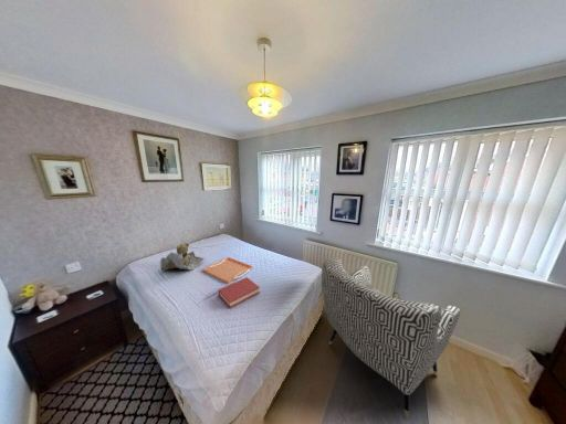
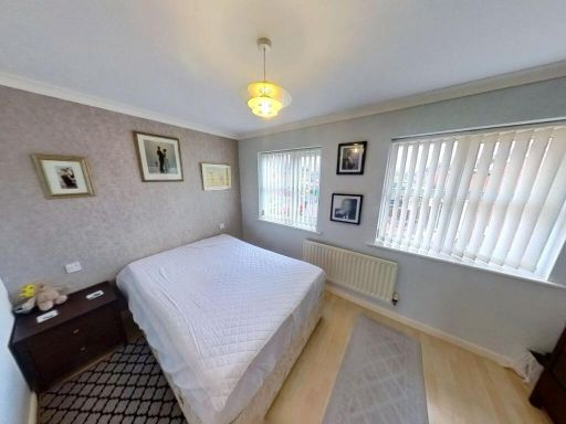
- hardback book [217,276,261,309]
- armchair [321,256,461,418]
- serving tray [201,256,254,285]
- teddy bear [159,242,205,272]
